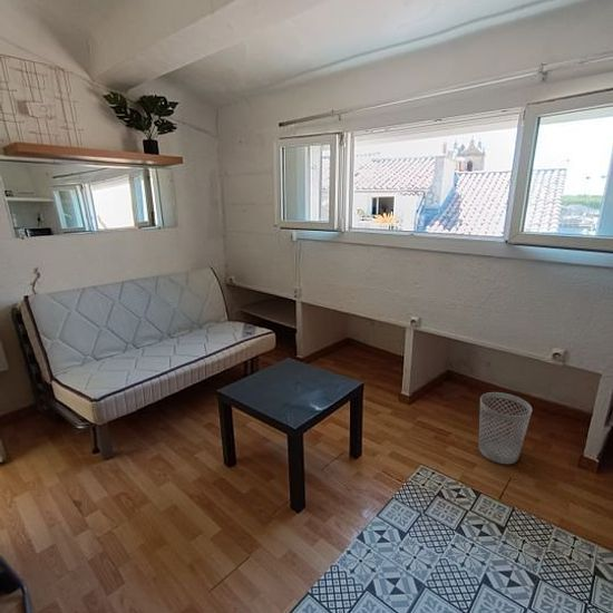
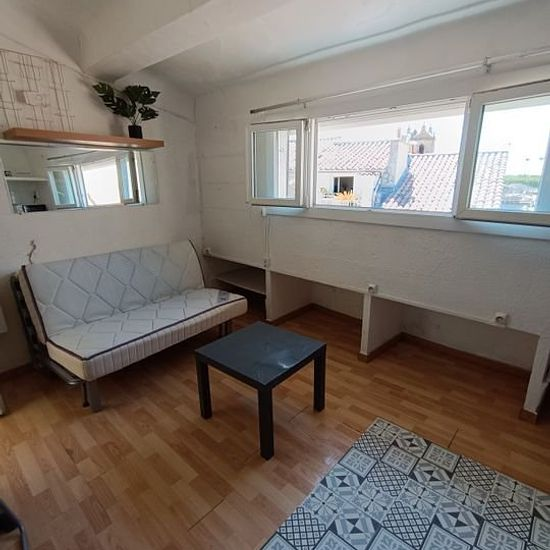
- wastebasket [478,391,533,465]
